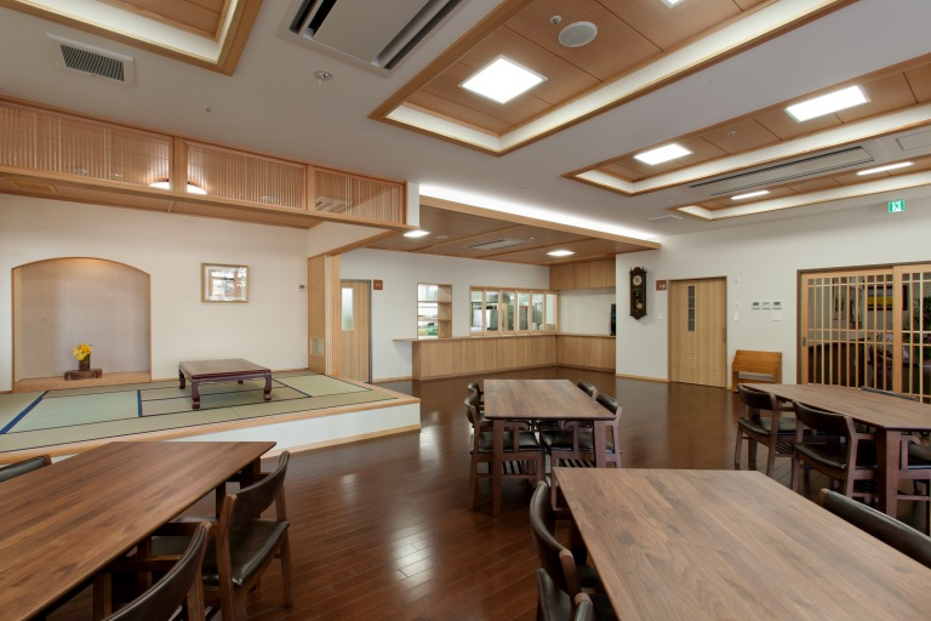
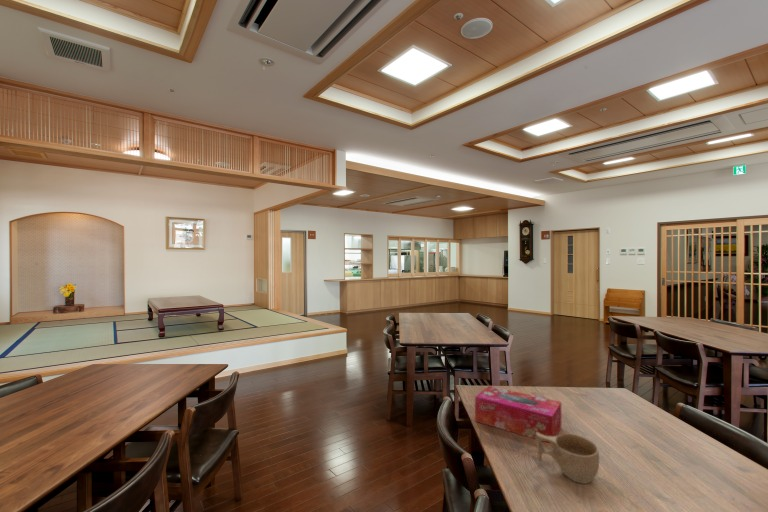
+ tissue box [474,385,562,444]
+ cup [535,432,600,485]
